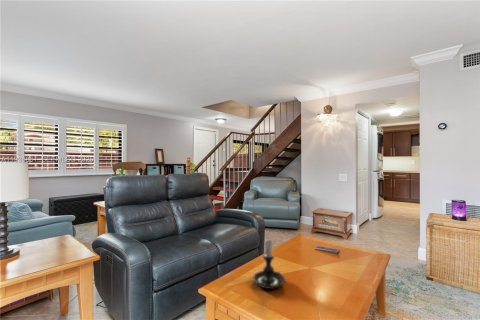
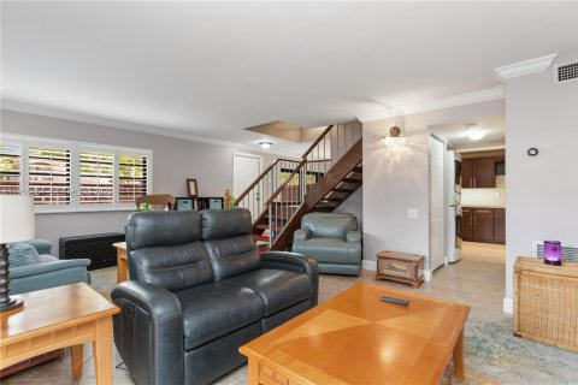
- candle holder [252,236,287,290]
